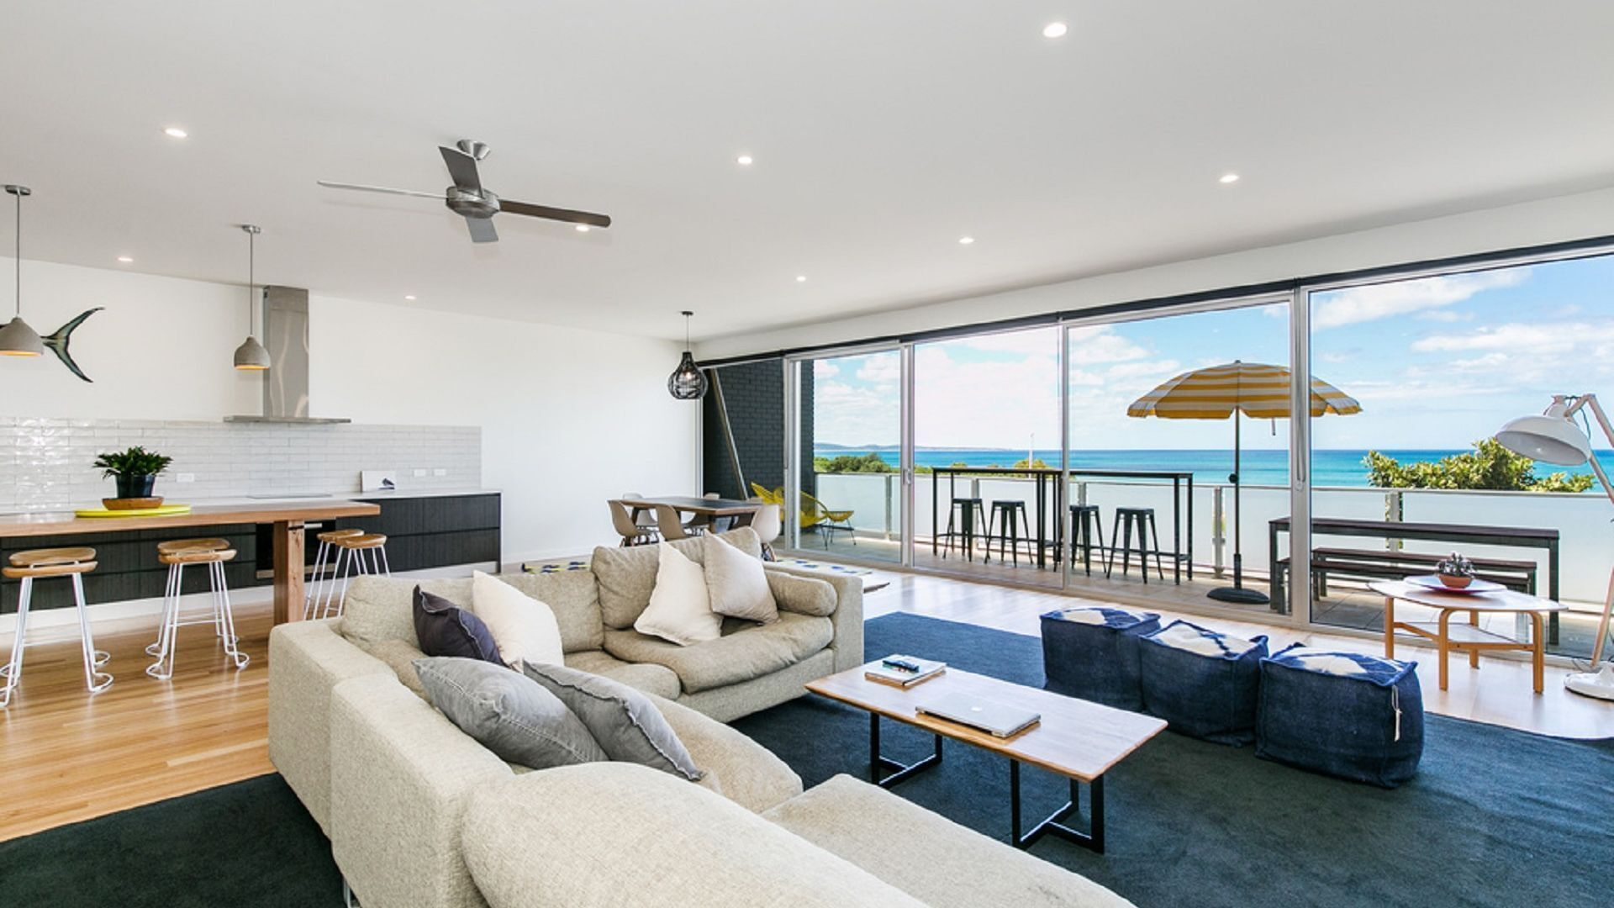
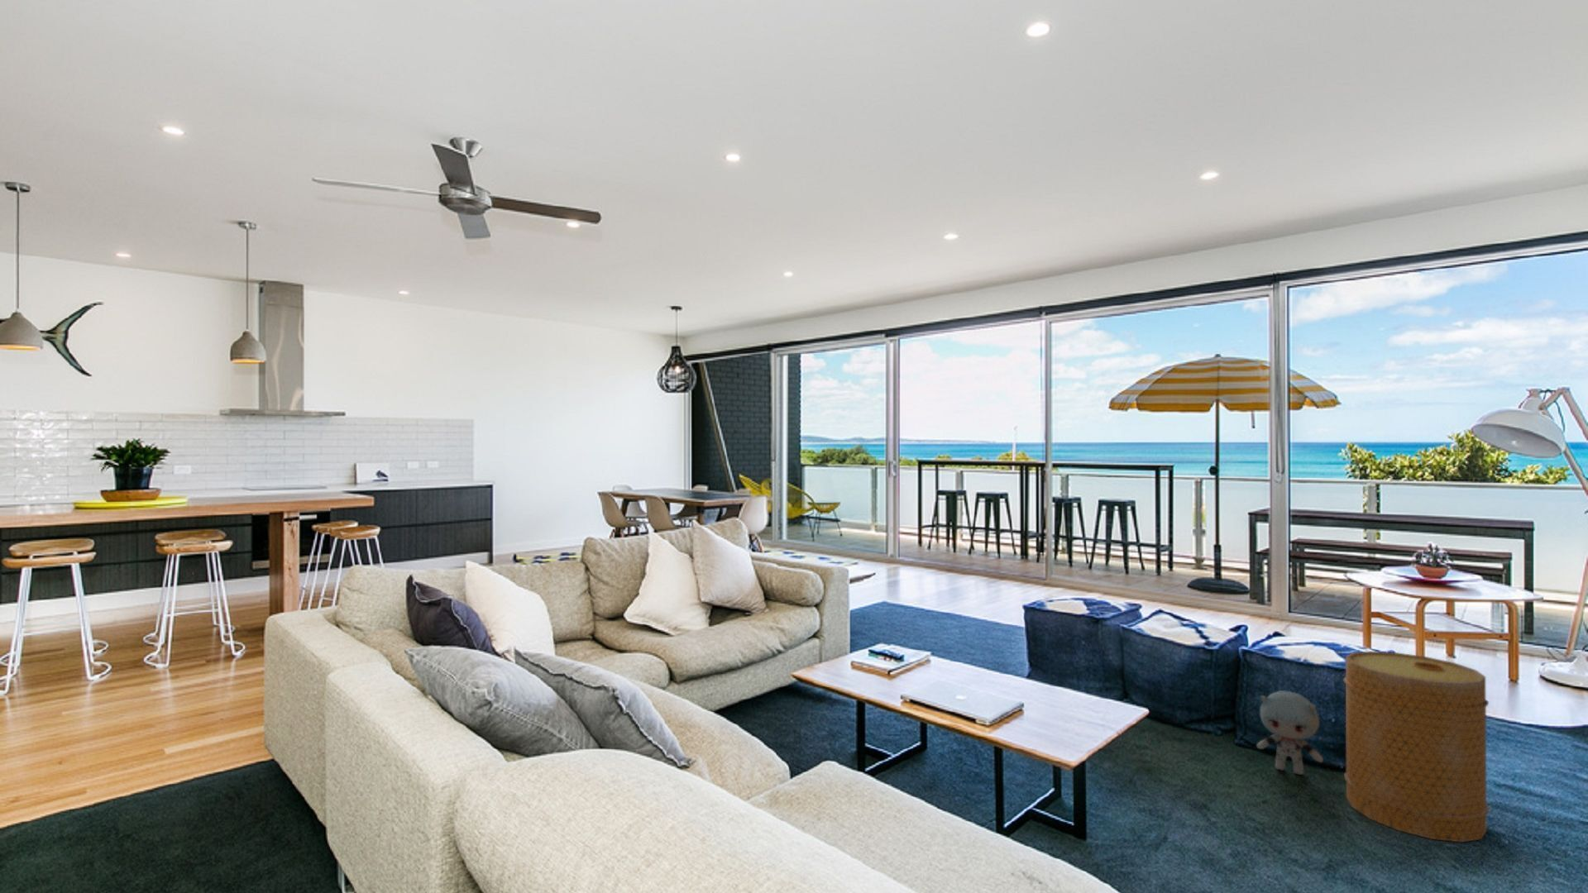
+ plush toy [1256,689,1324,775]
+ basket [1344,651,1490,843]
